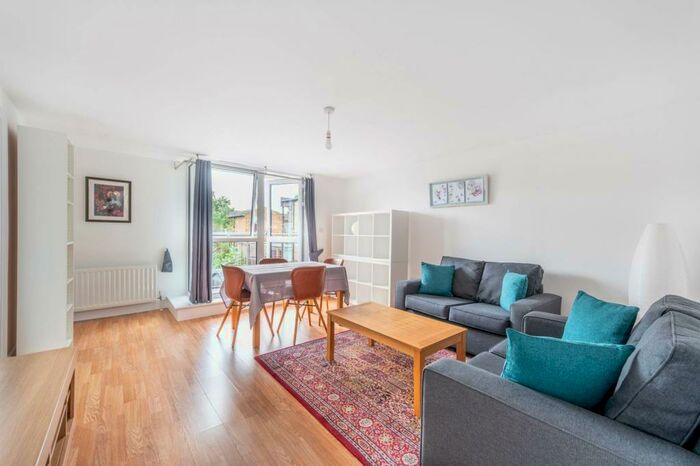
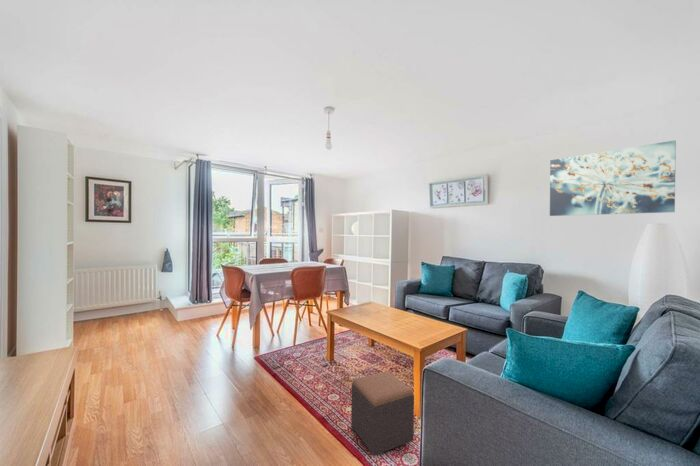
+ footstool [350,370,415,457]
+ wall art [549,139,677,217]
